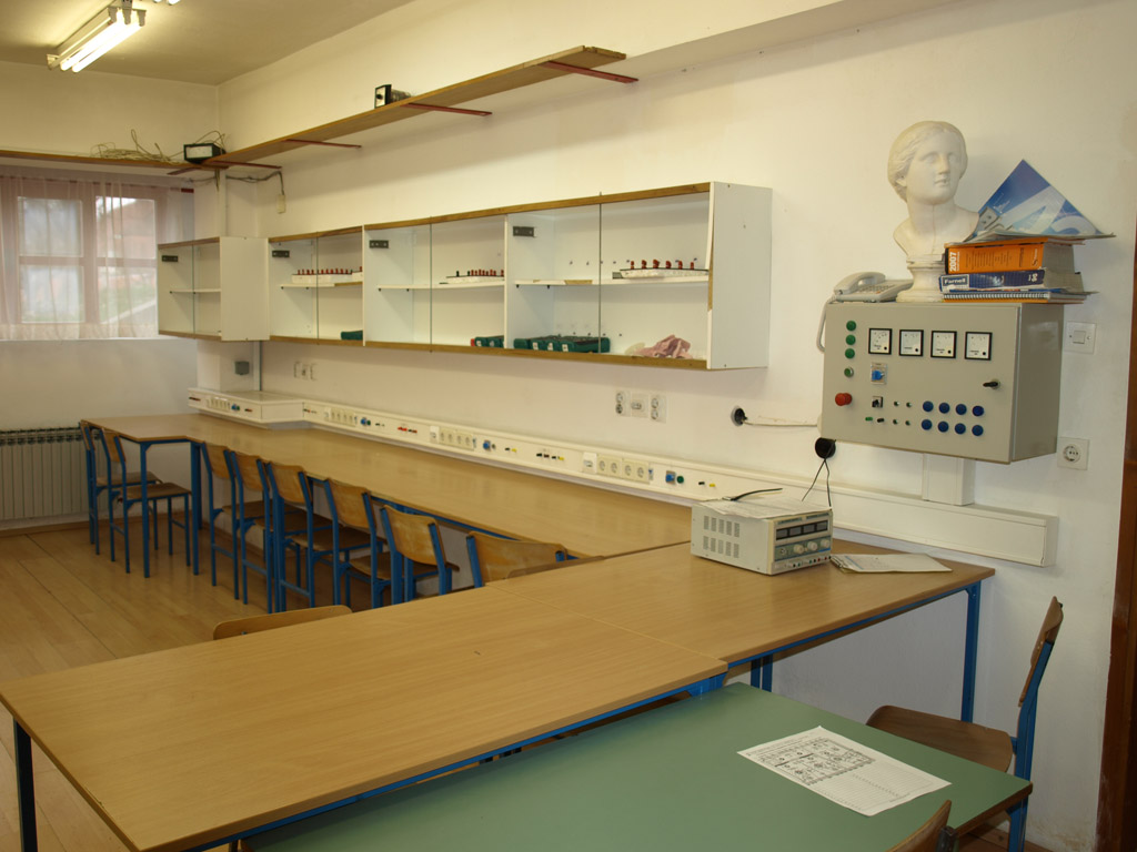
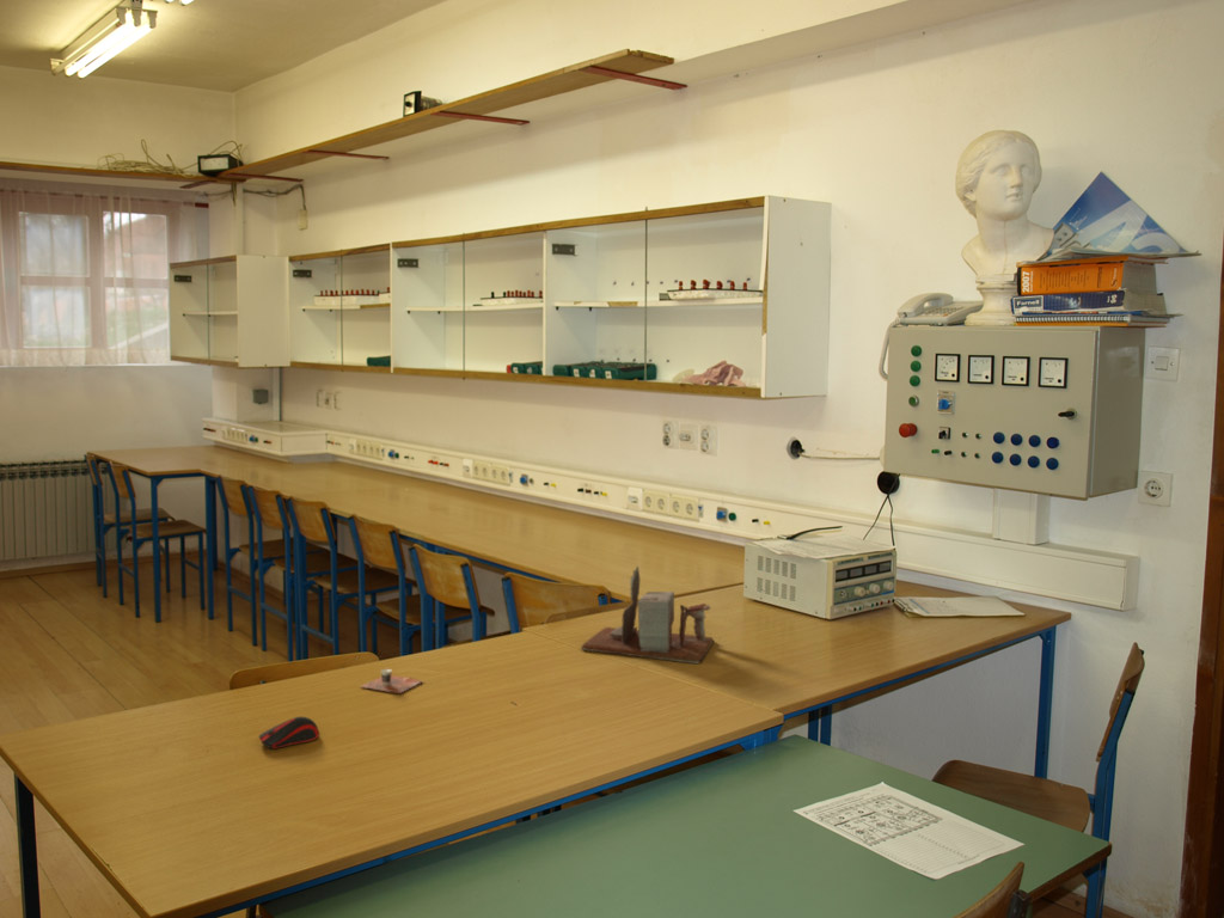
+ cup [360,668,424,694]
+ desk organizer [580,565,715,665]
+ computer mouse [258,716,320,751]
